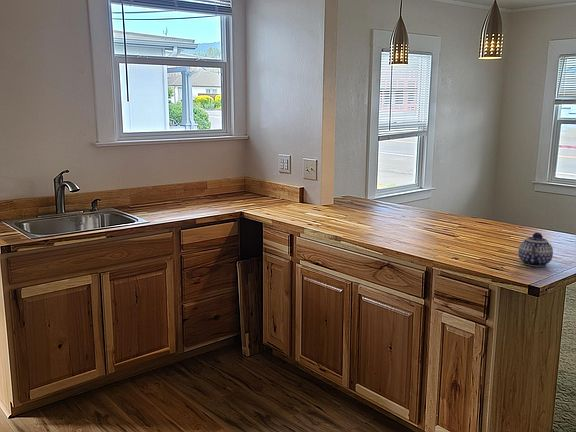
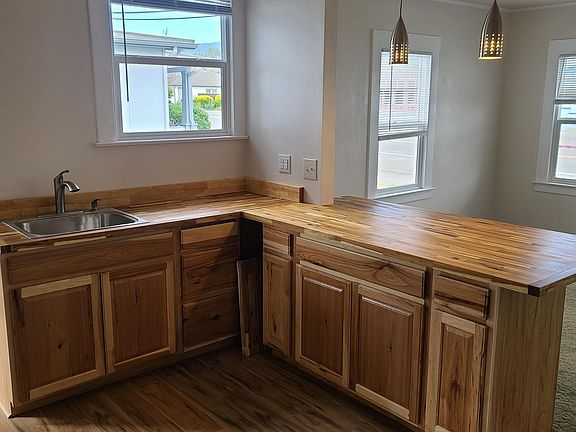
- teapot [517,232,554,268]
